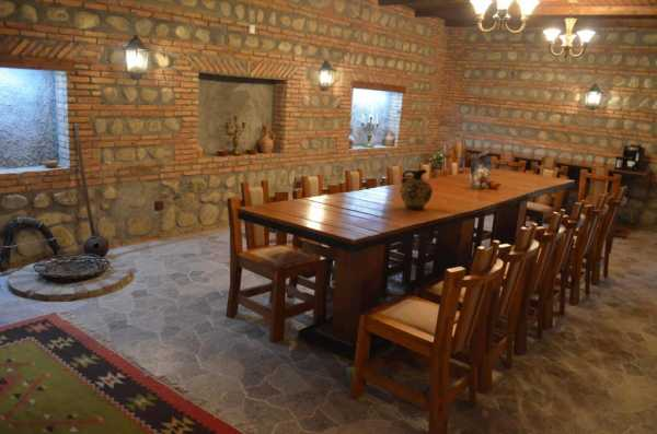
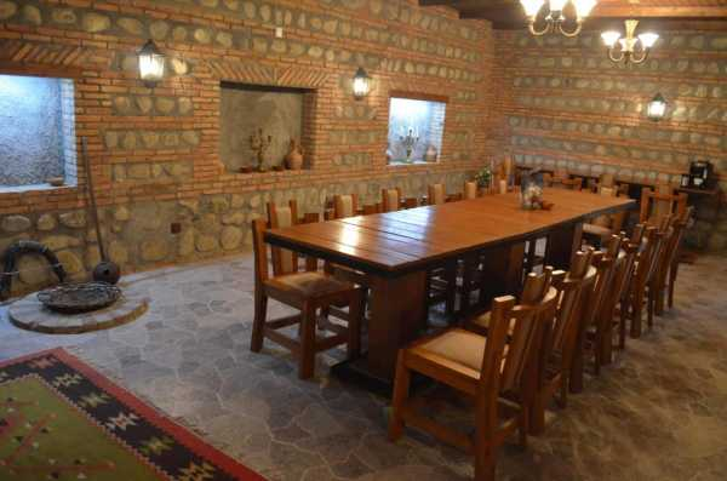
- ceramic jug [399,168,434,210]
